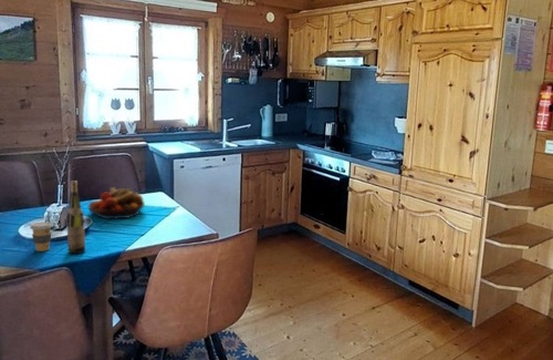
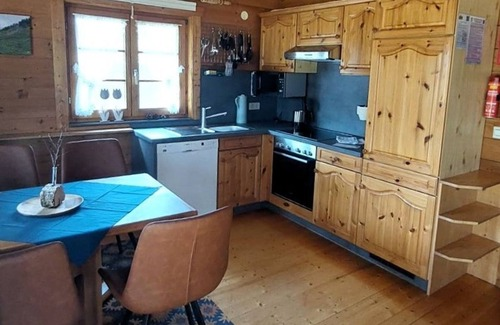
- fruit bowl [87,186,146,219]
- coffee cup [29,220,53,253]
- wine bottle [65,179,86,255]
